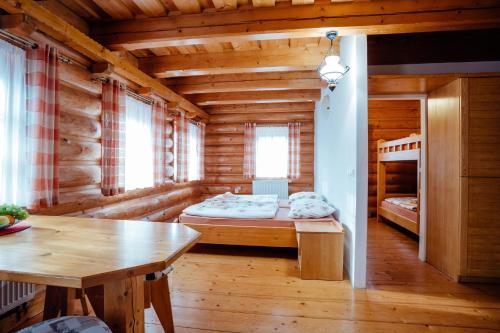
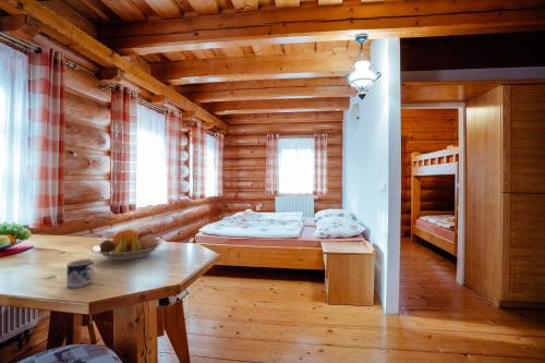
+ mug [65,258,97,289]
+ fruit bowl [90,228,167,262]
